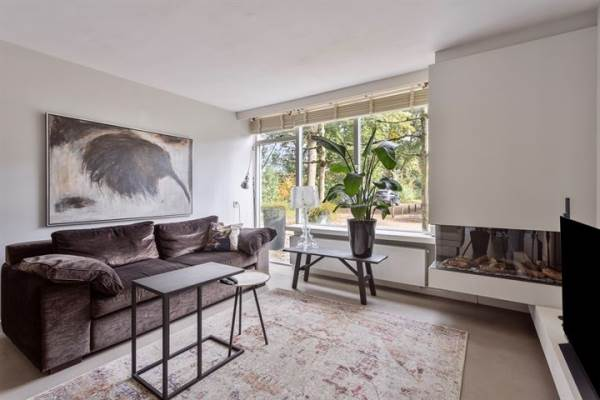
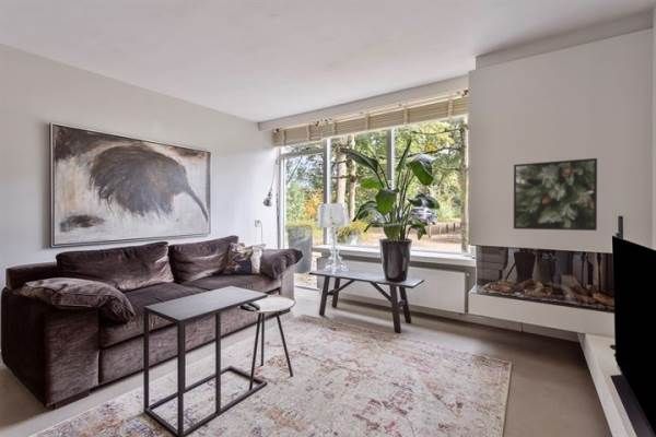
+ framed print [513,157,598,232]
